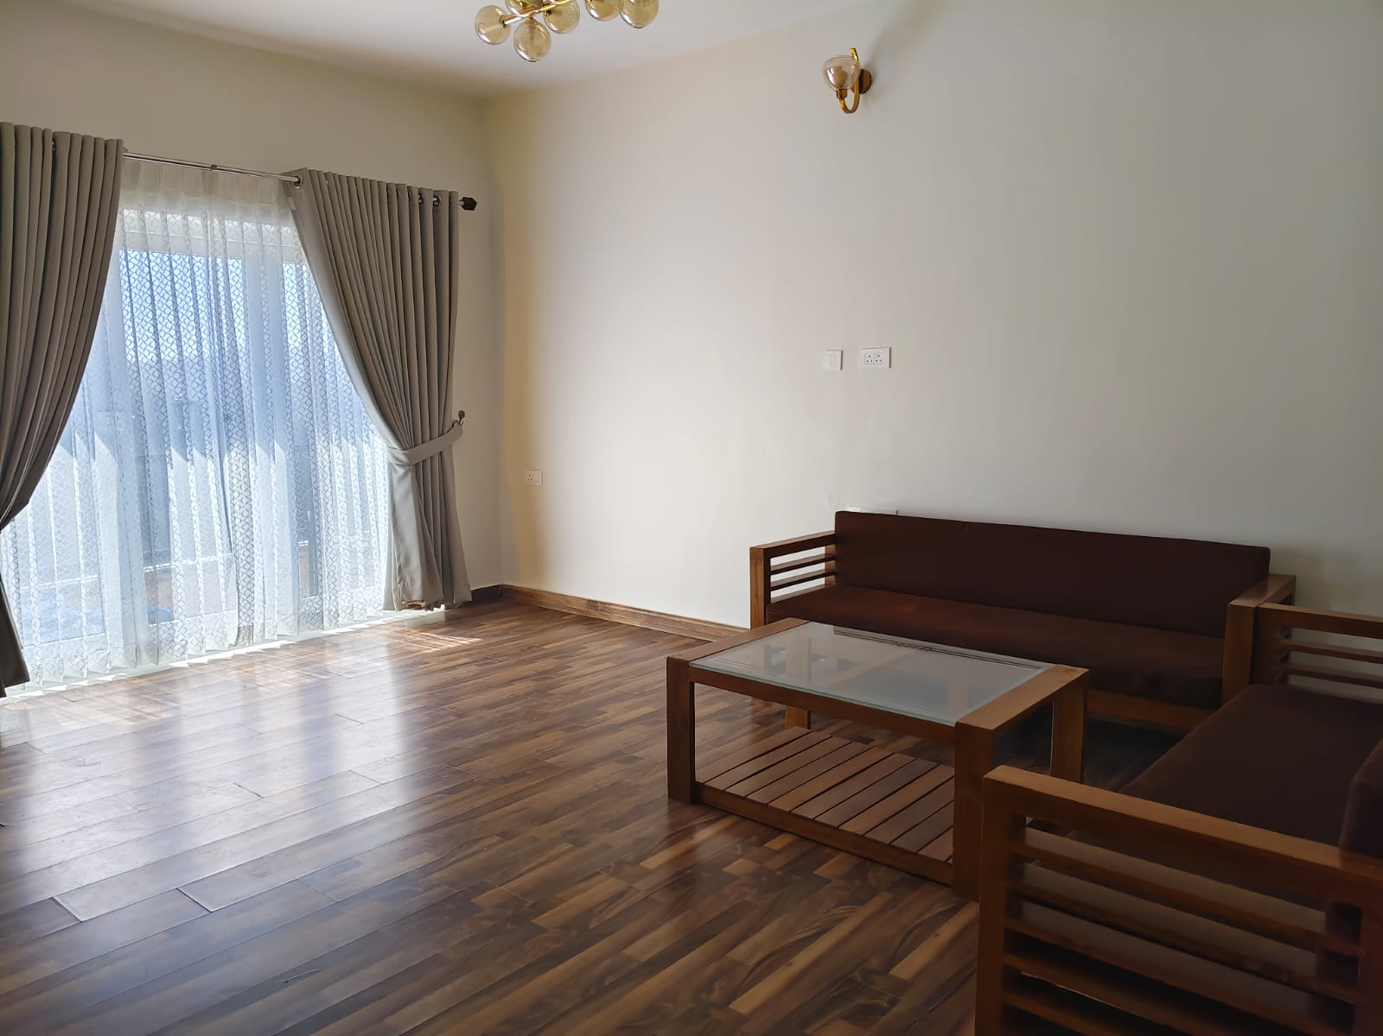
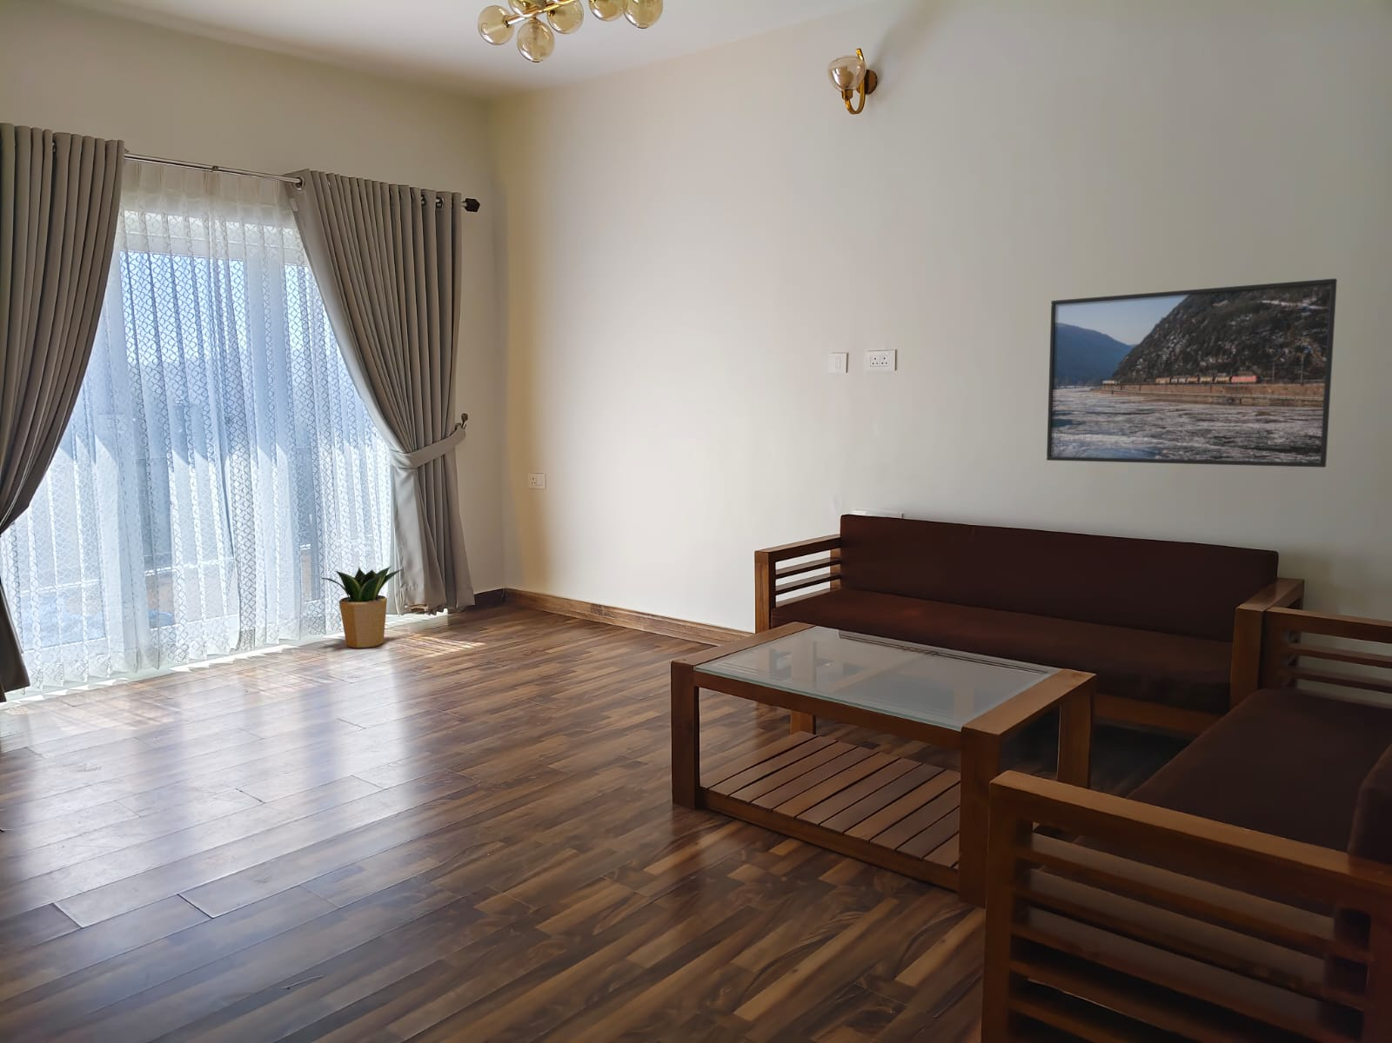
+ potted plant [321,565,404,650]
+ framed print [1046,278,1338,469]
